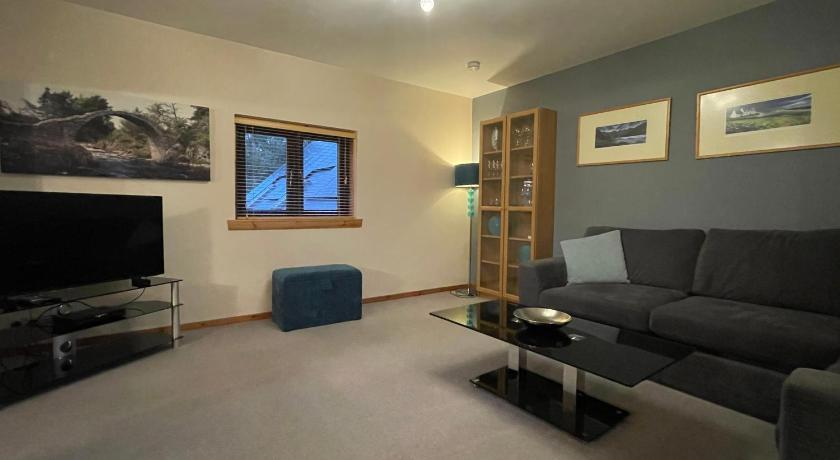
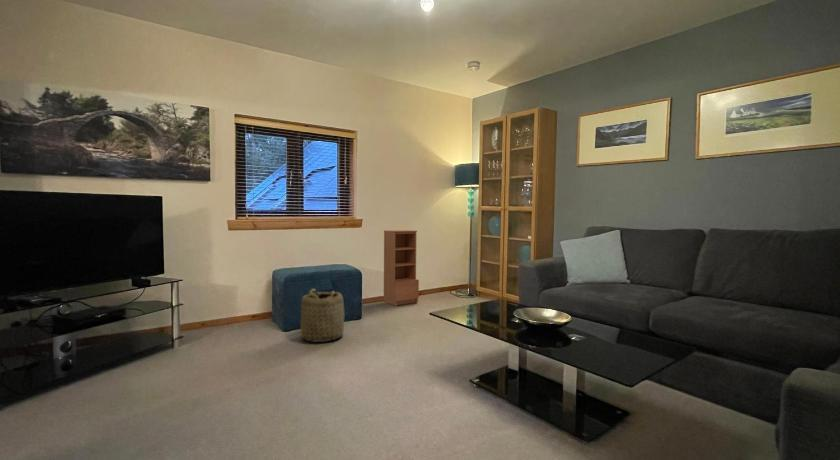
+ basket [300,288,345,343]
+ bookcase [383,229,420,307]
